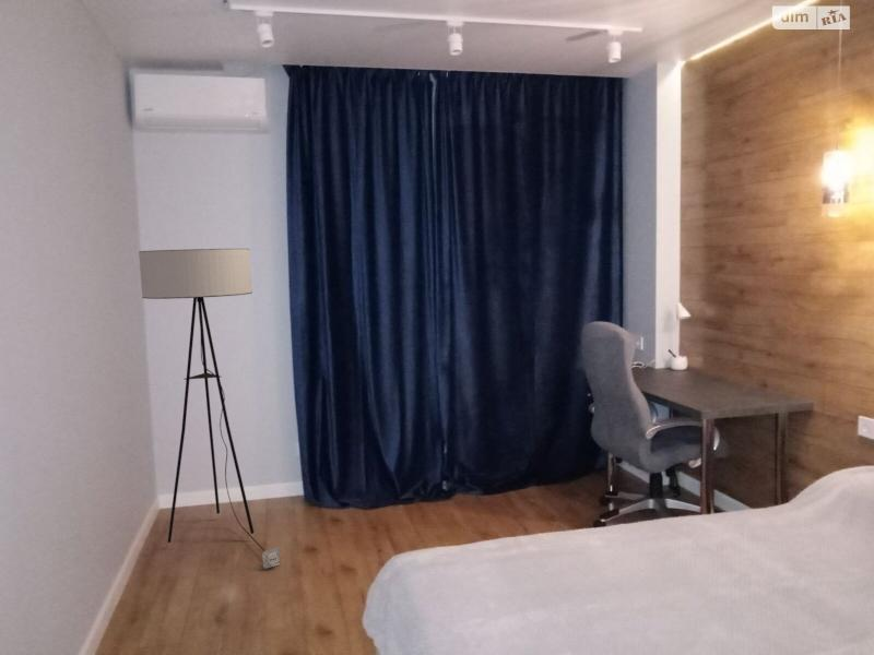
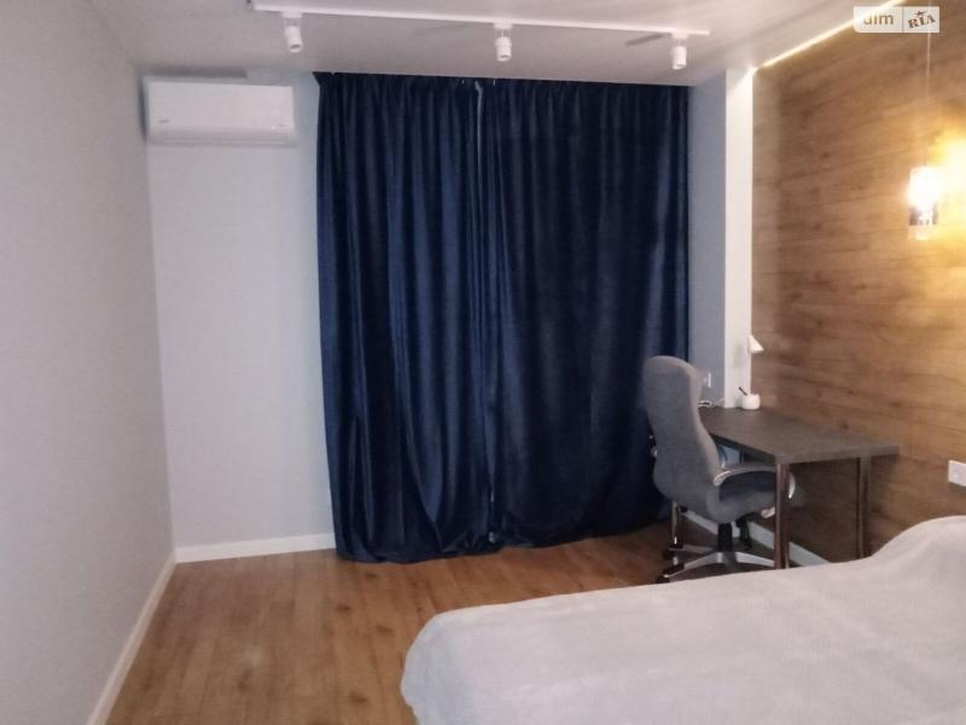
- floor lamp [138,248,282,570]
